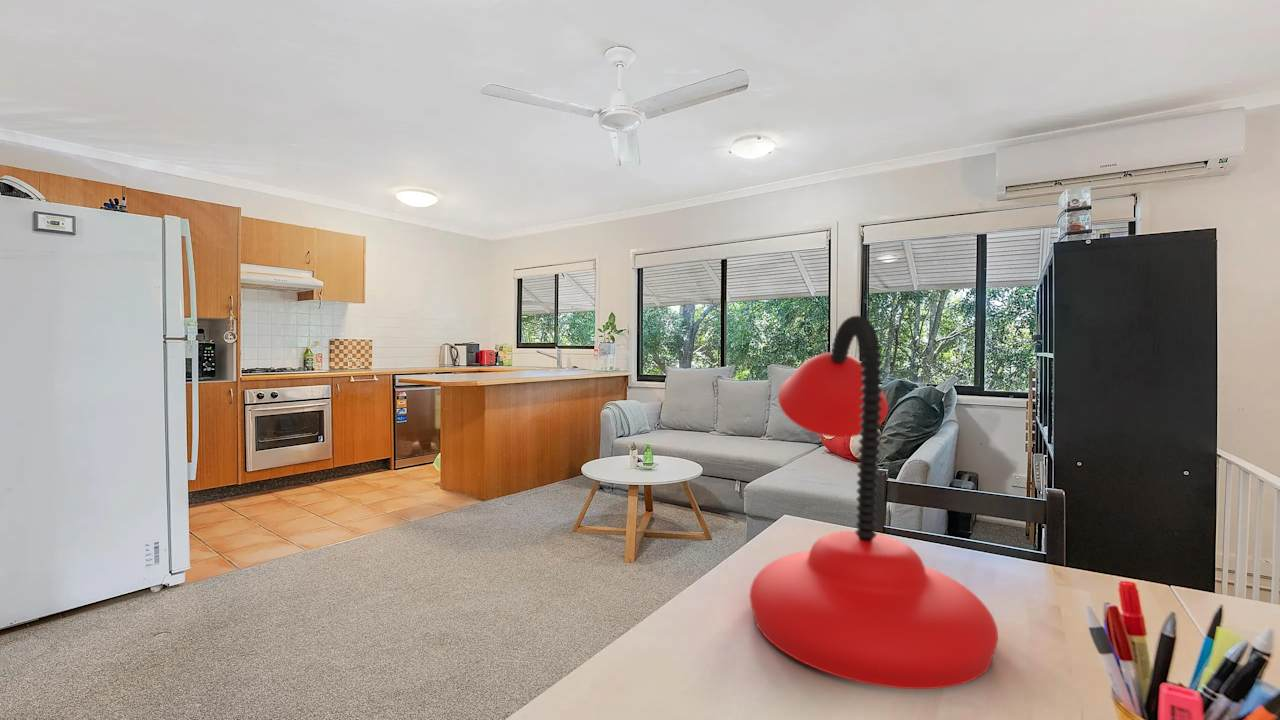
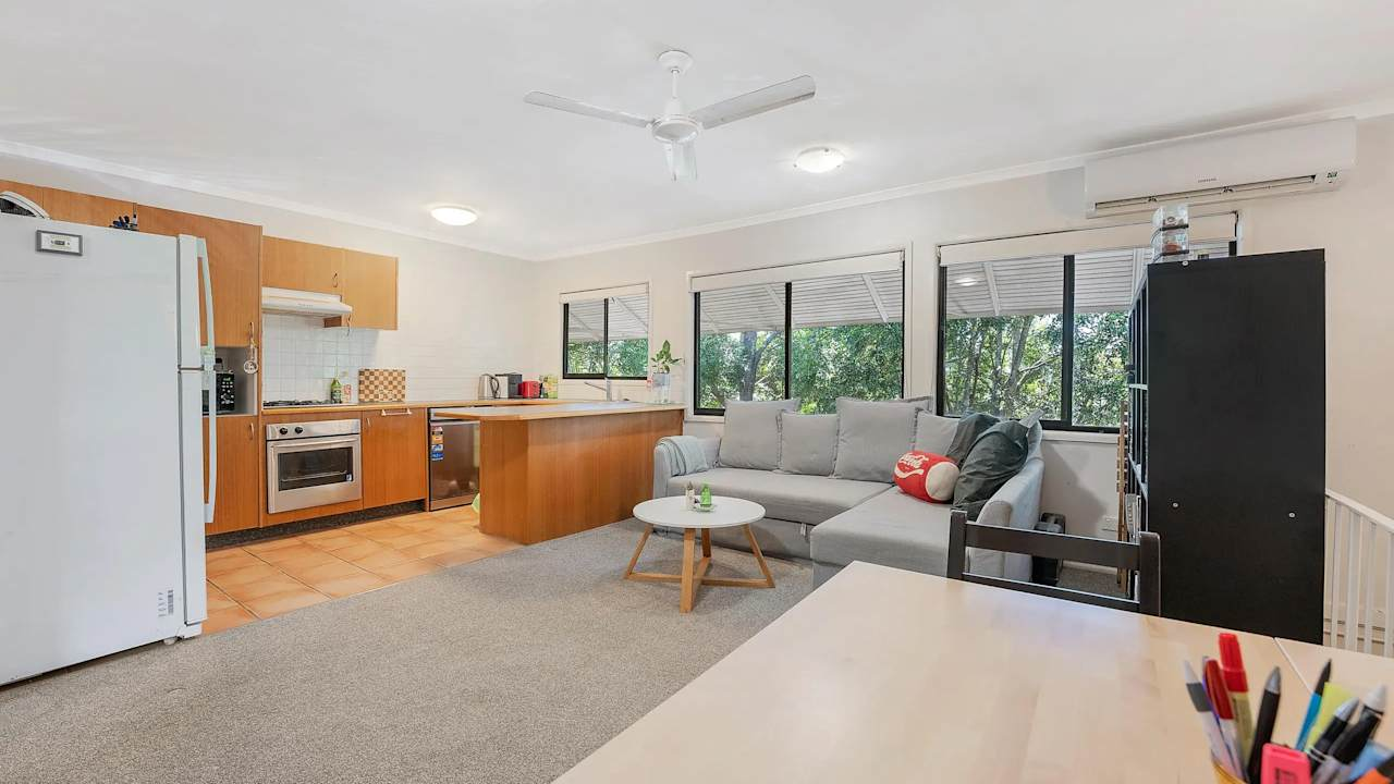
- desk lamp [749,315,999,690]
